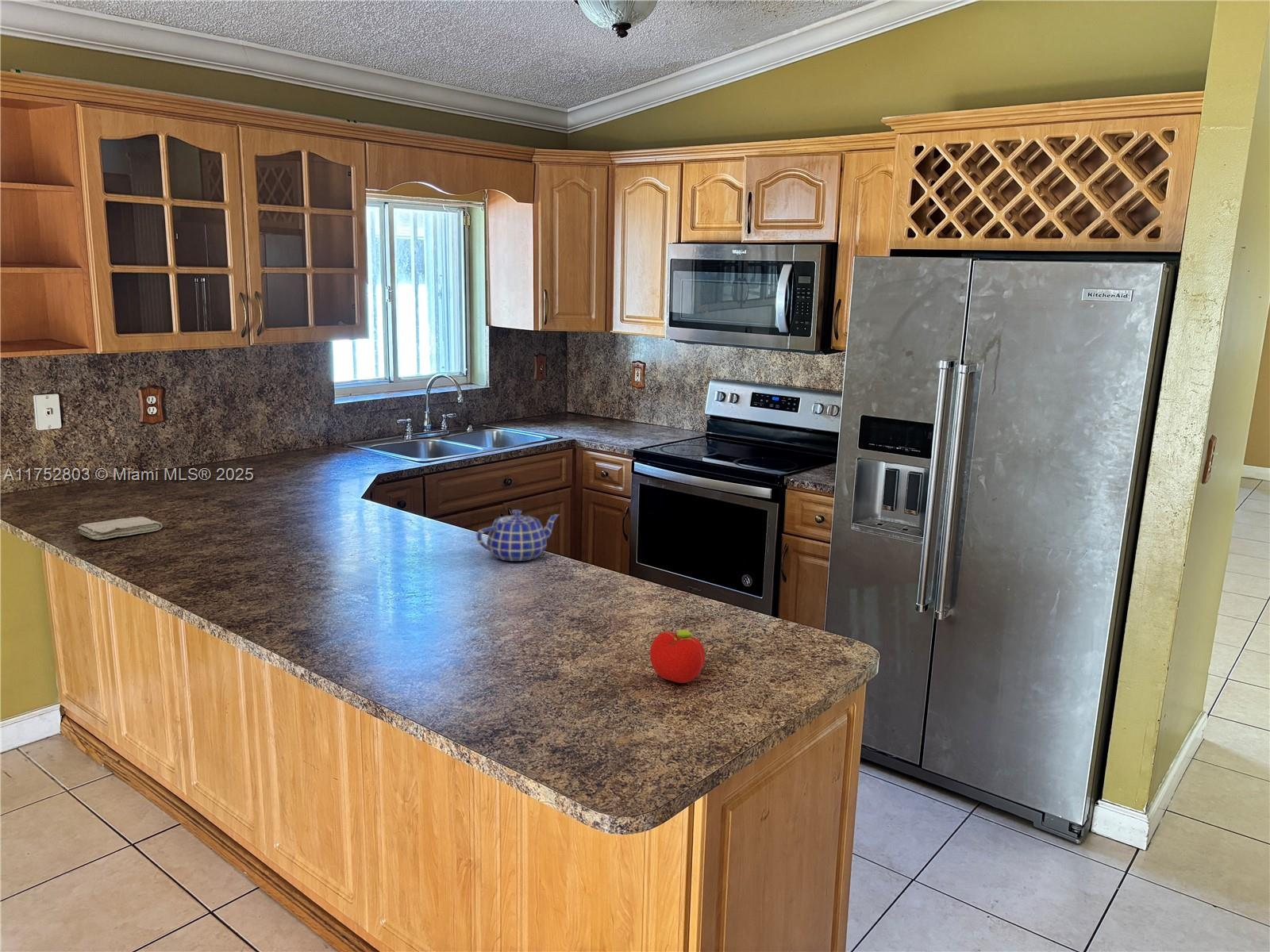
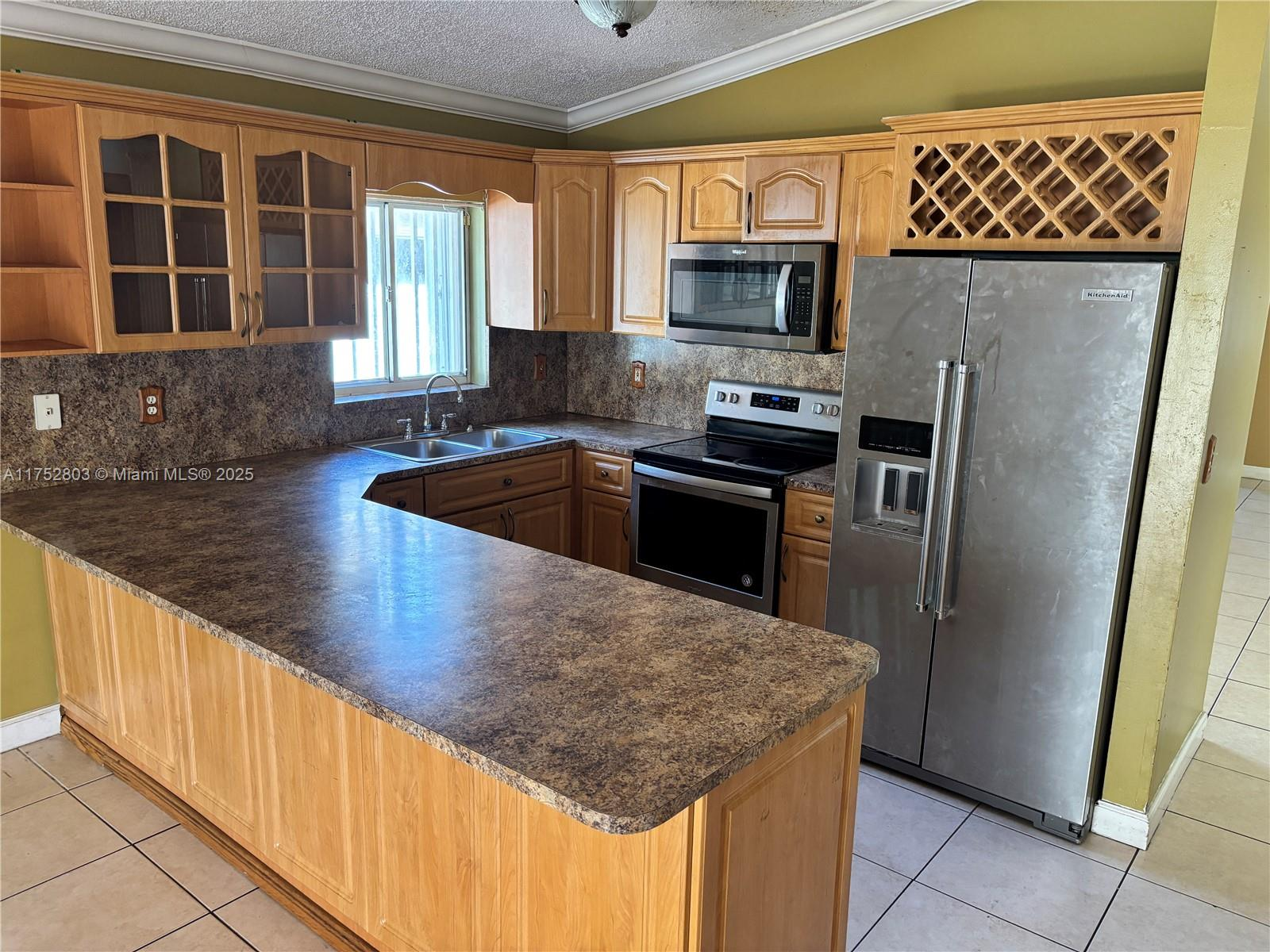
- teapot [475,509,560,562]
- washcloth [78,516,164,540]
- fruit [649,629,706,684]
